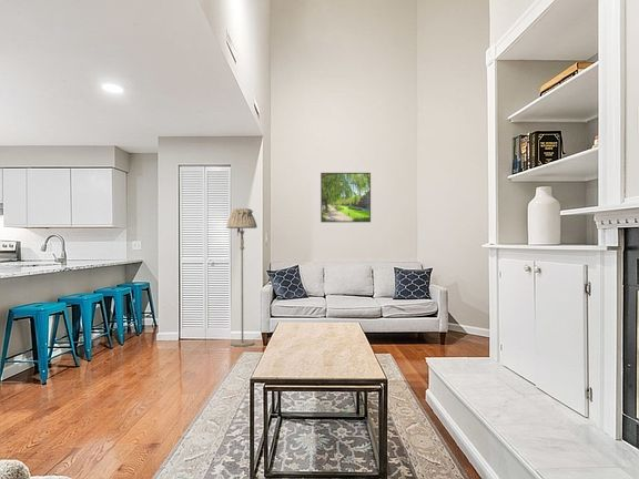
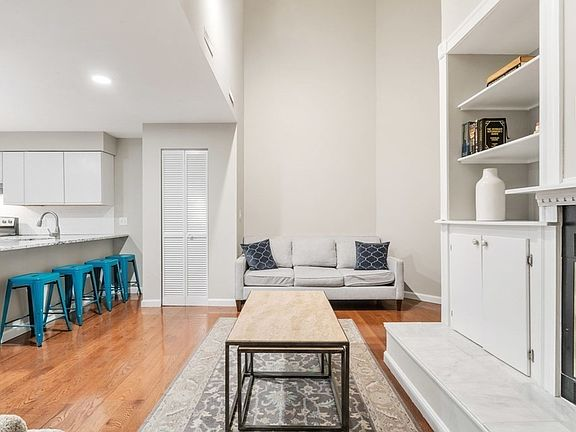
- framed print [320,172,372,223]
- floor lamp [225,207,258,348]
